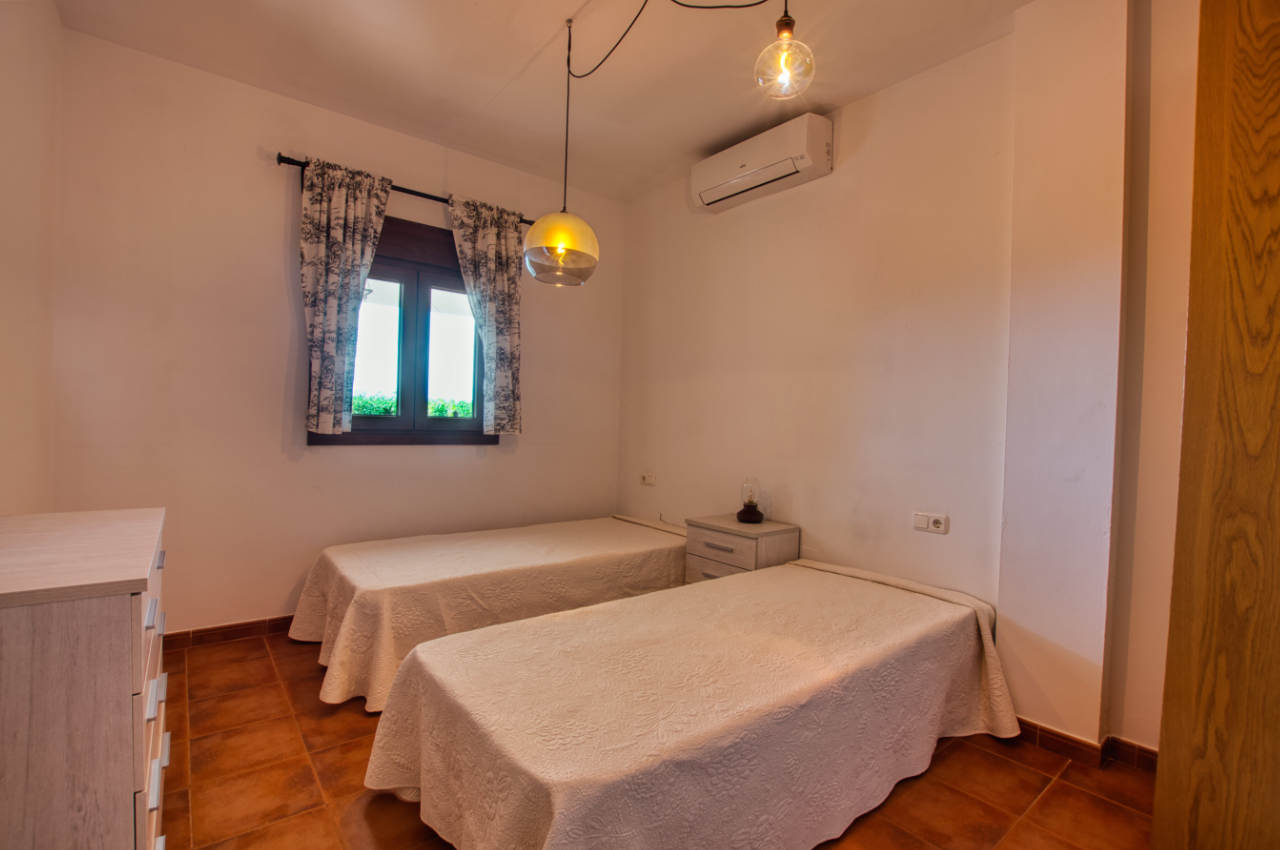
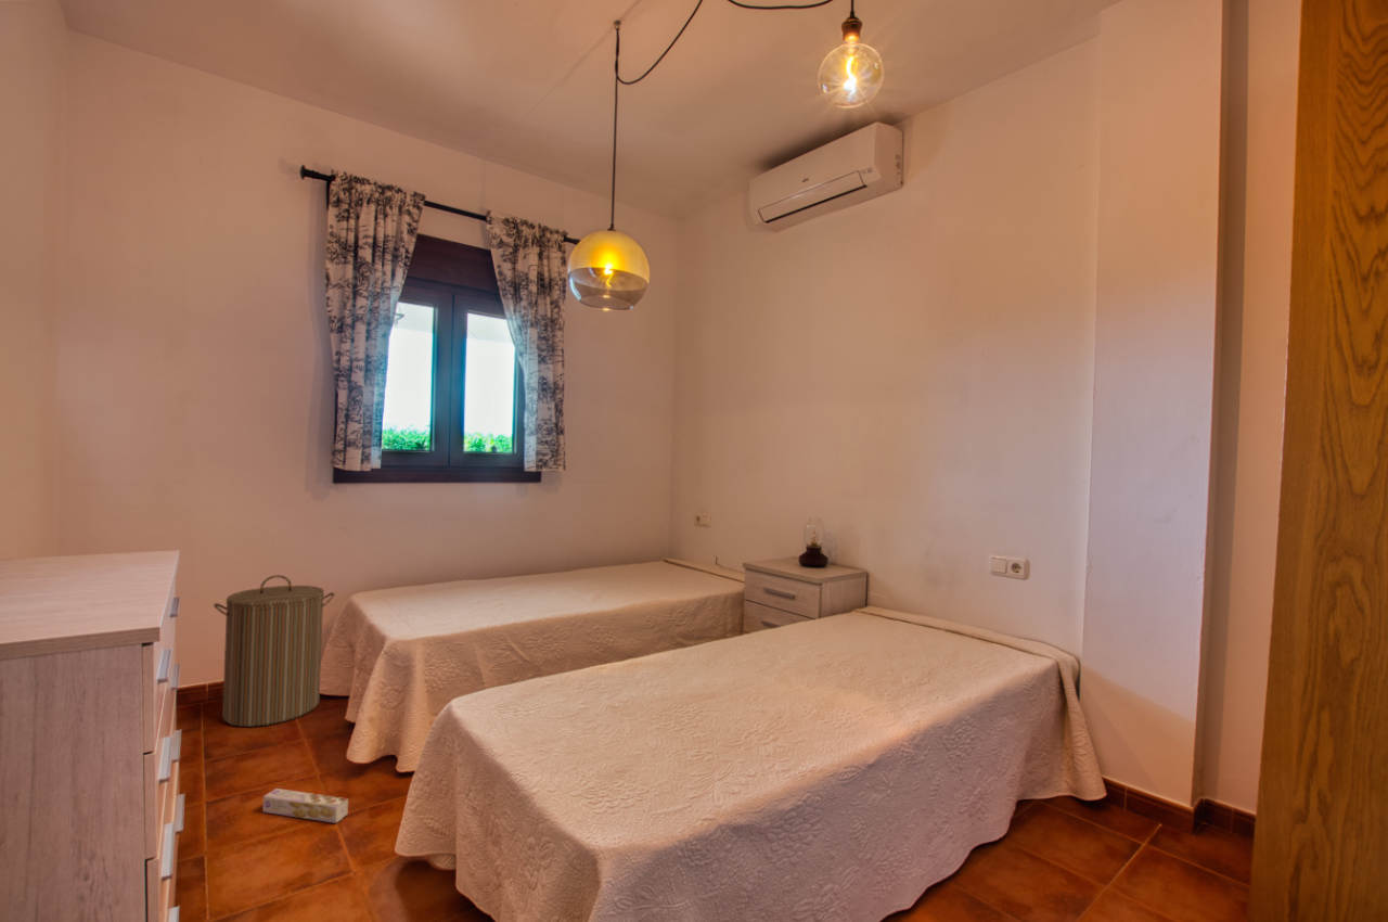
+ box [261,787,349,824]
+ laundry hamper [213,574,336,728]
